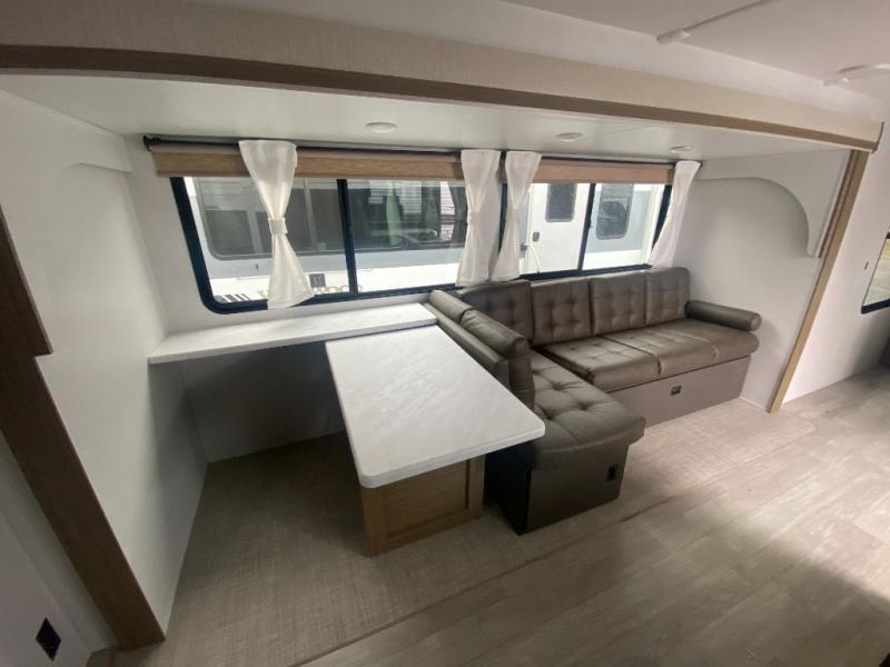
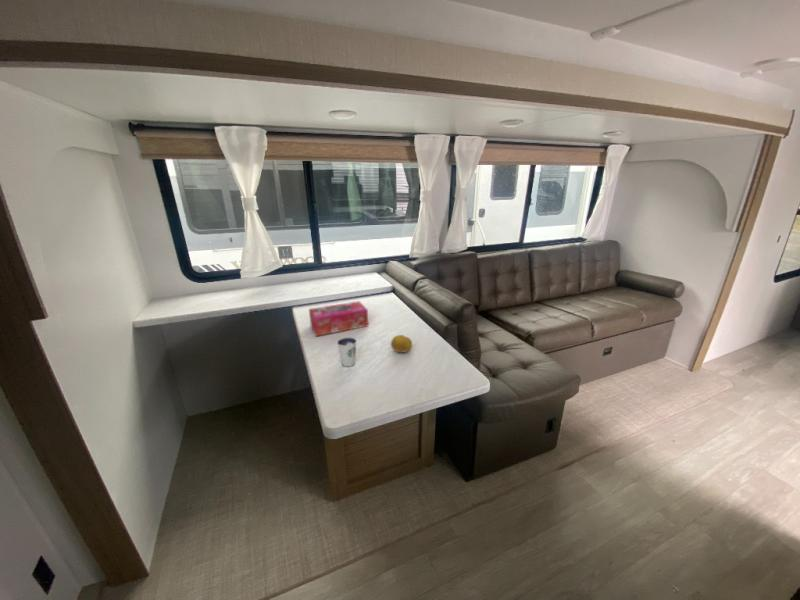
+ dixie cup [336,336,358,367]
+ tissue box [308,300,369,337]
+ fruit [390,334,413,353]
